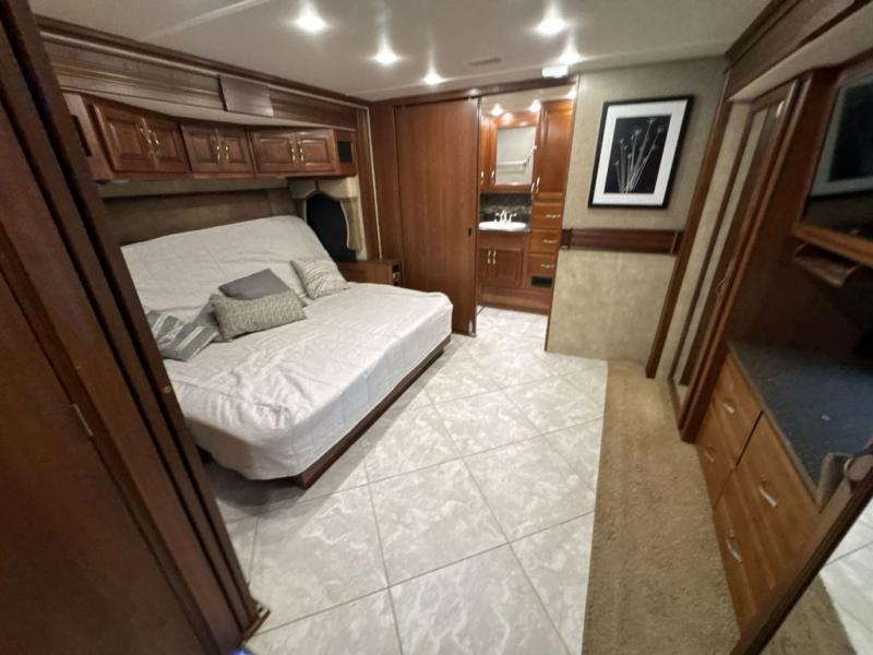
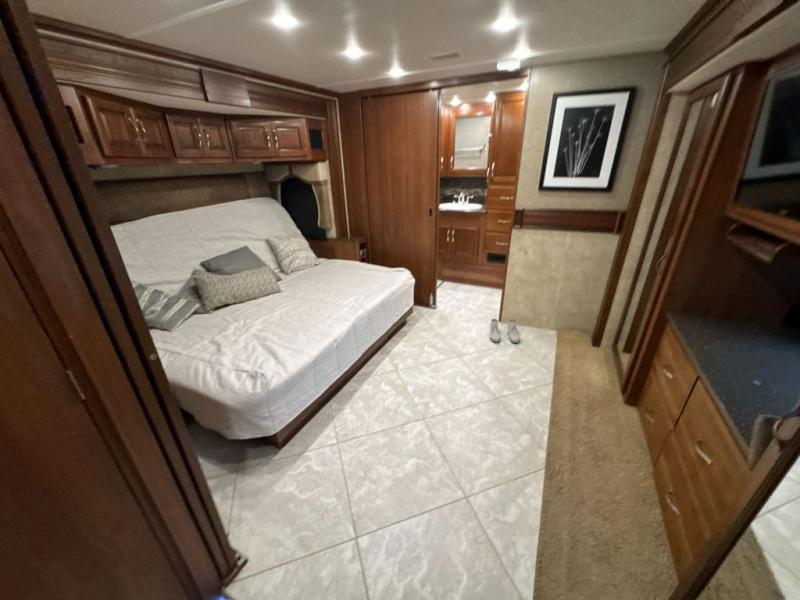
+ boots [489,318,520,344]
